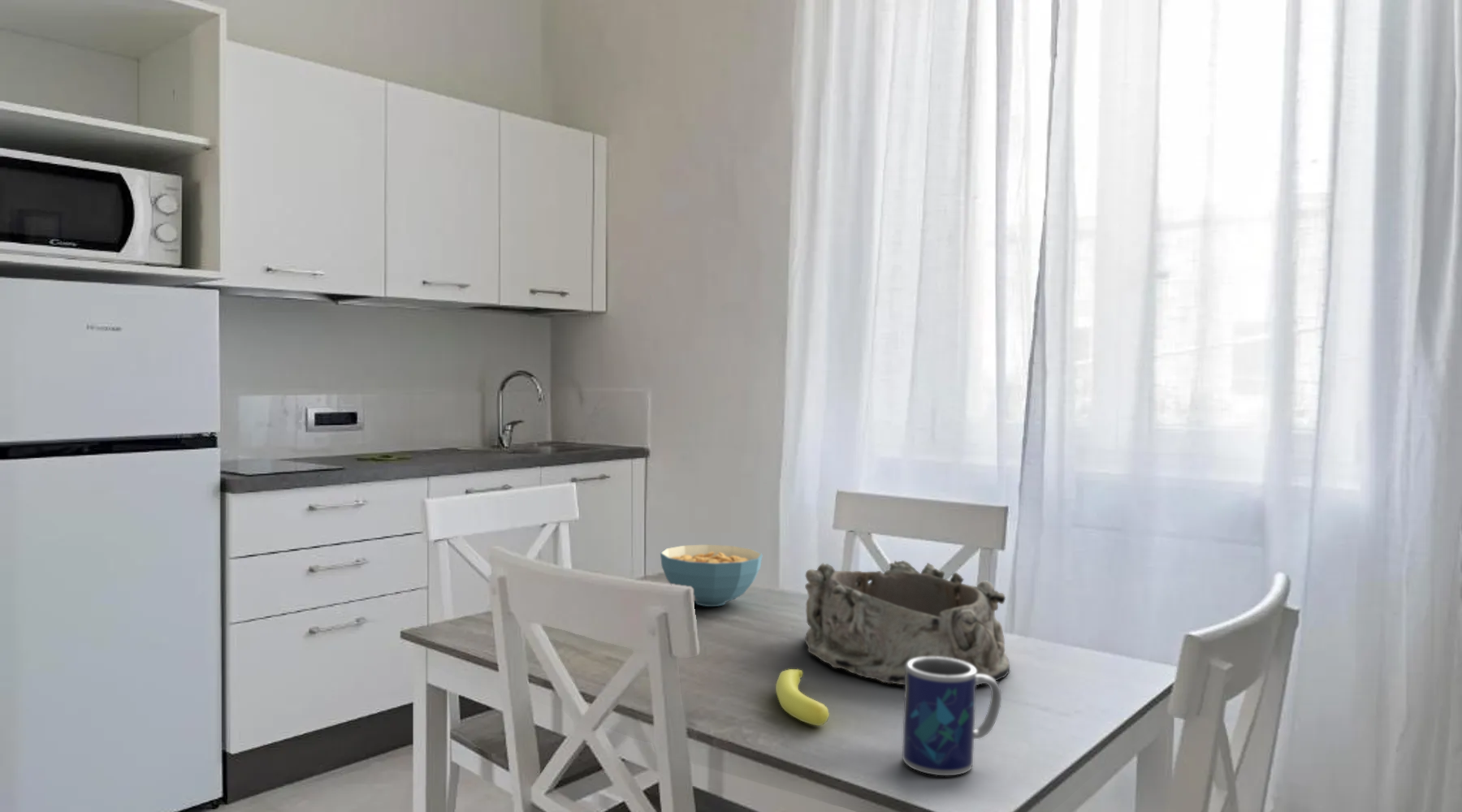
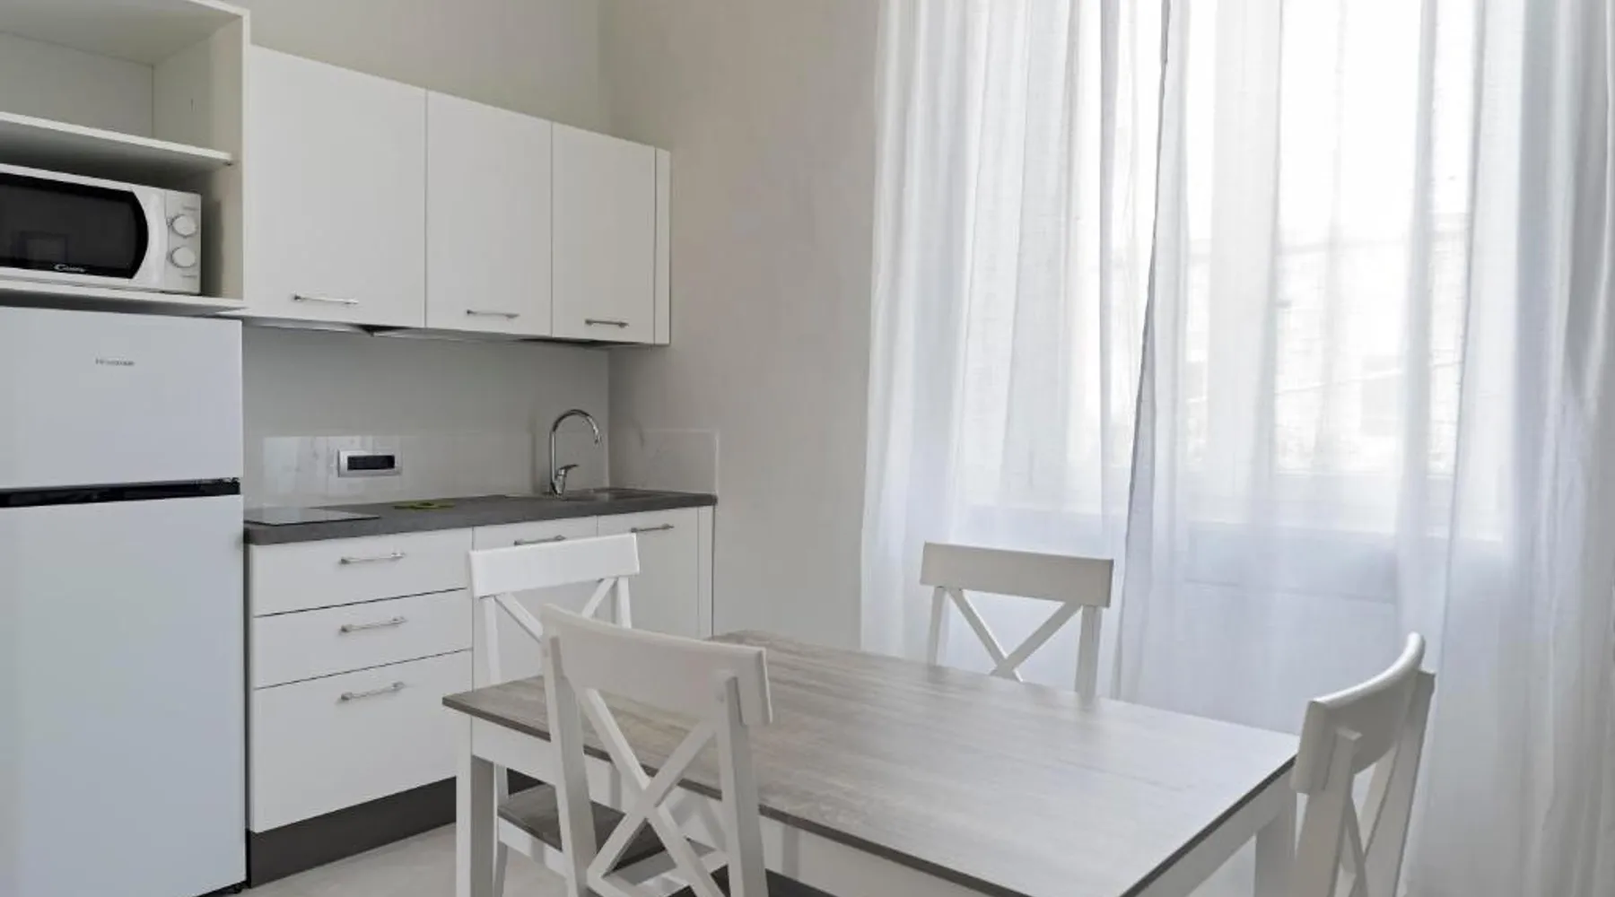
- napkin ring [804,559,1010,686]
- banana [775,668,830,727]
- mug [902,657,1002,776]
- cereal bowl [660,544,763,607]
